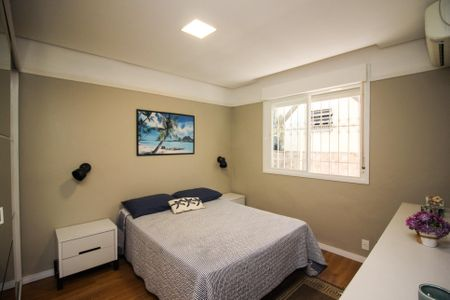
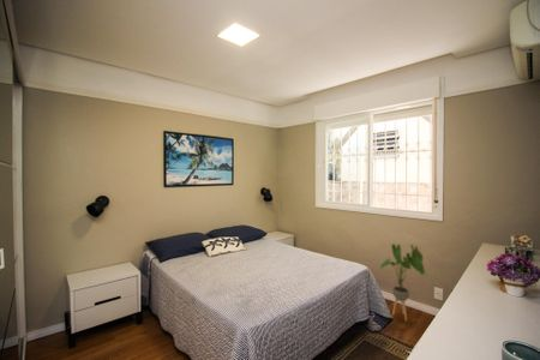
+ house plant [378,242,427,322]
